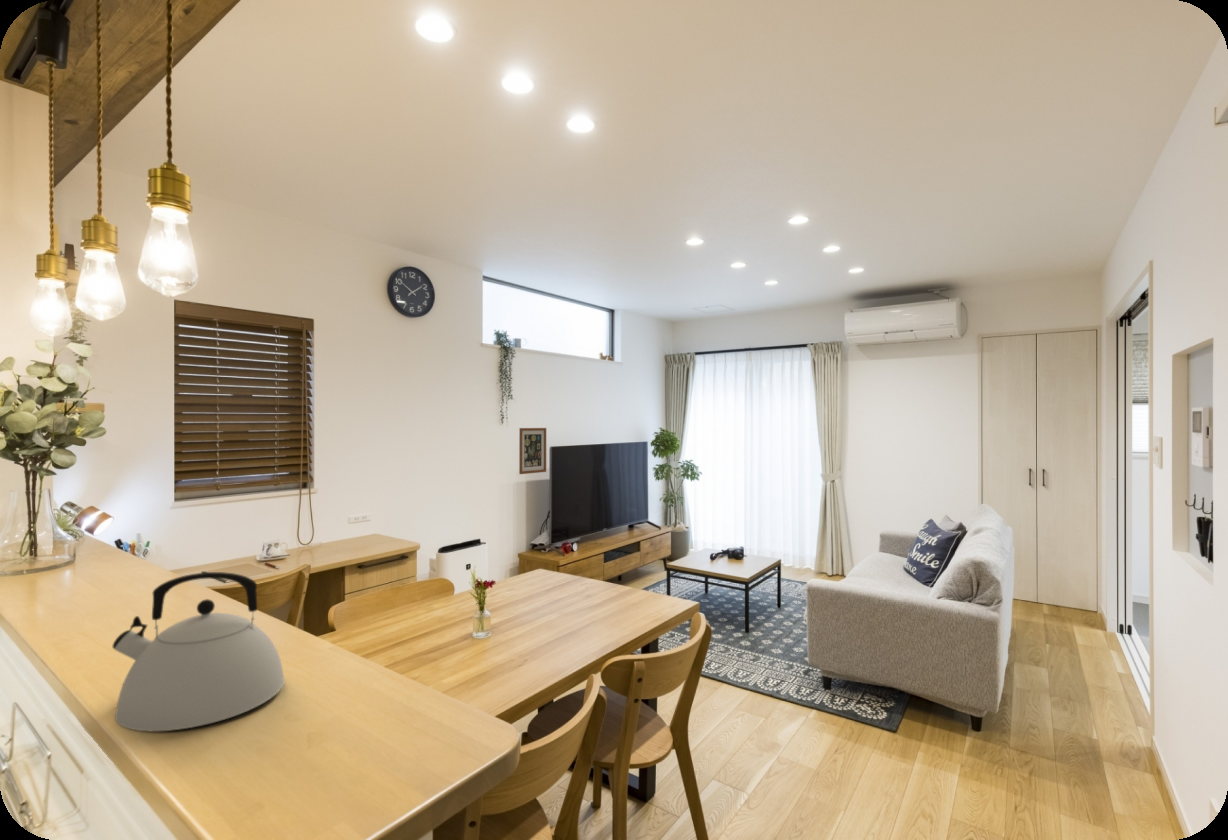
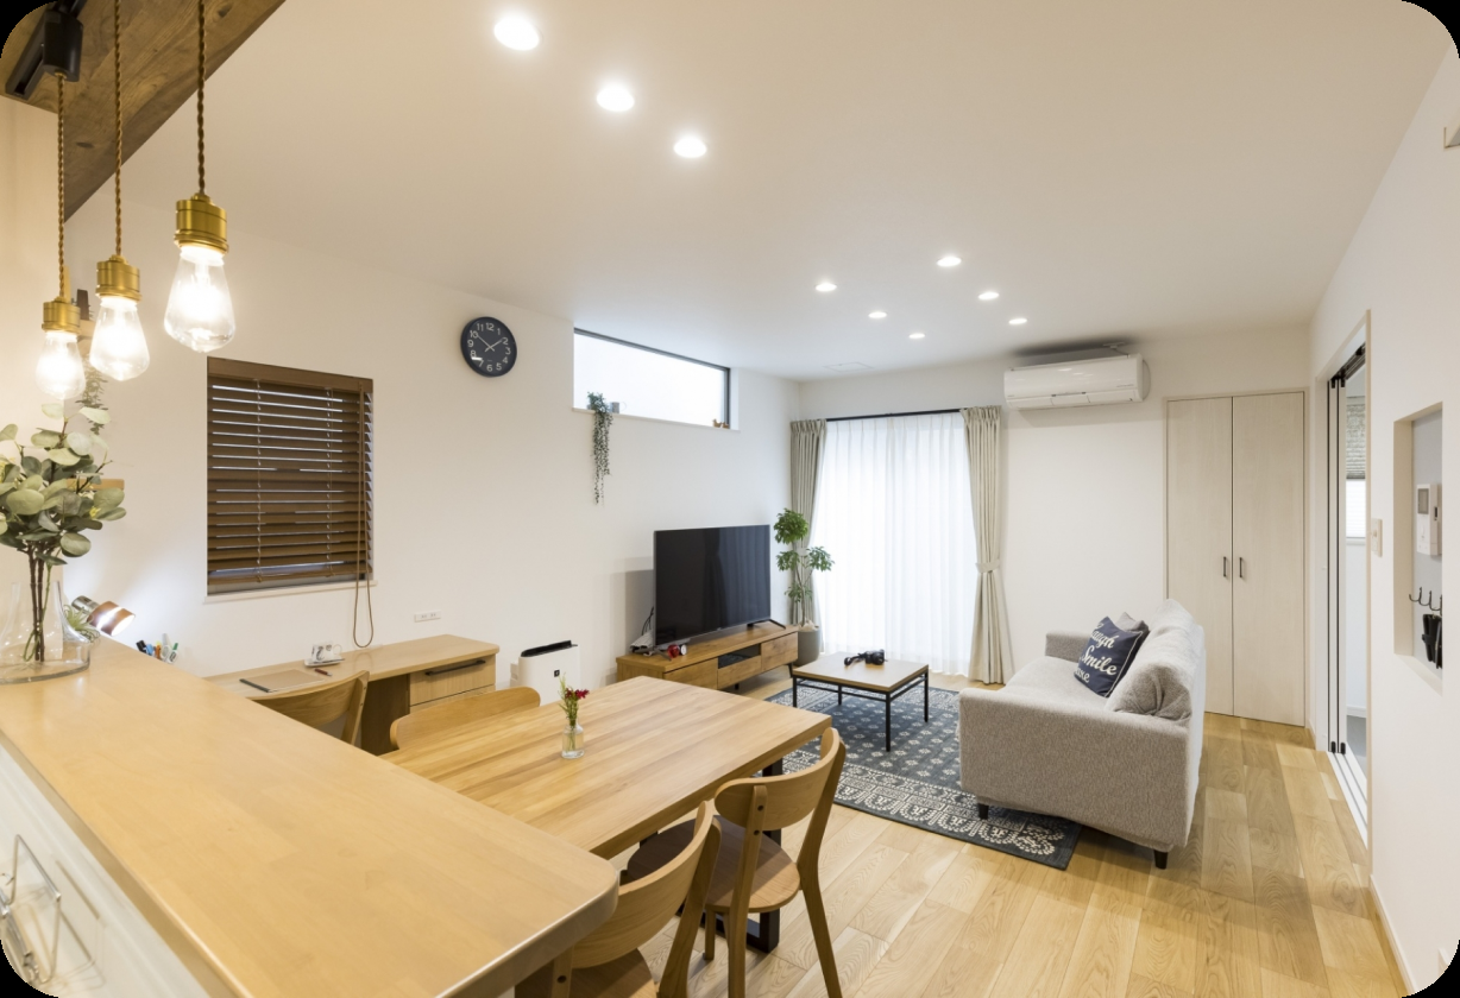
- kettle [112,571,286,732]
- wall art [518,427,547,475]
